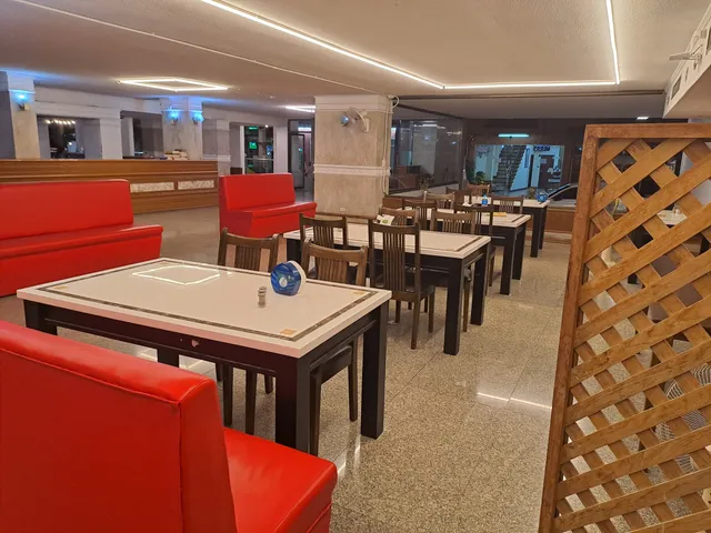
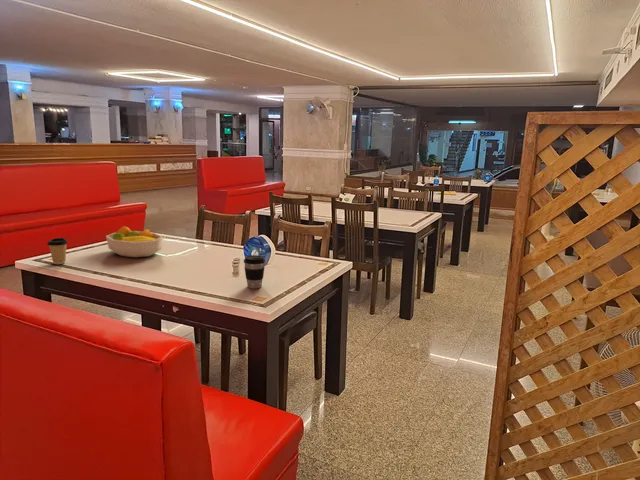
+ fruit bowl [105,225,164,258]
+ coffee cup [46,237,69,265]
+ coffee cup [243,254,266,289]
